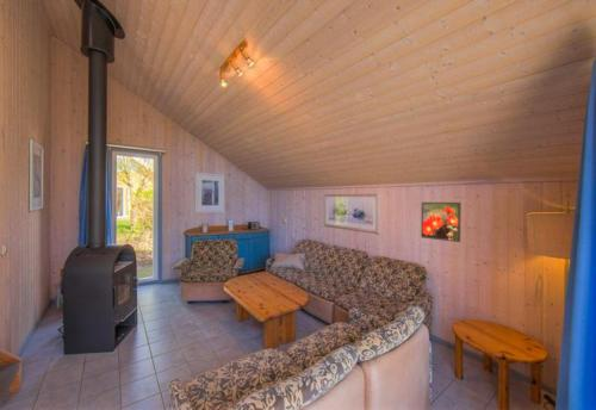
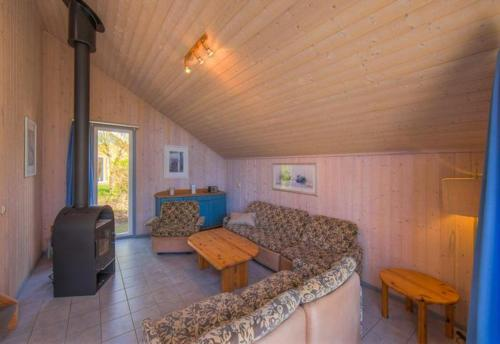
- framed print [420,201,462,243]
